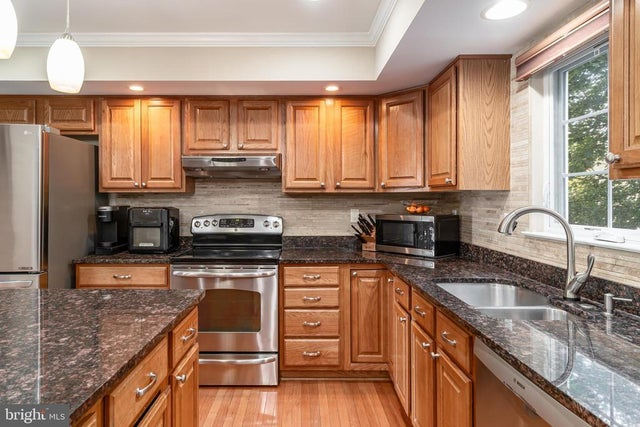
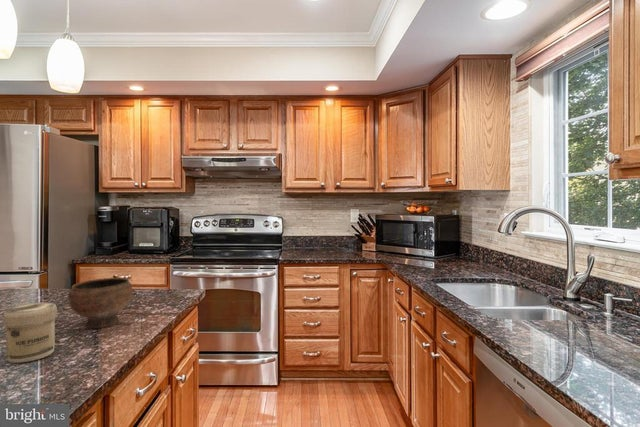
+ bowl [67,277,133,329]
+ jar [2,301,58,364]
